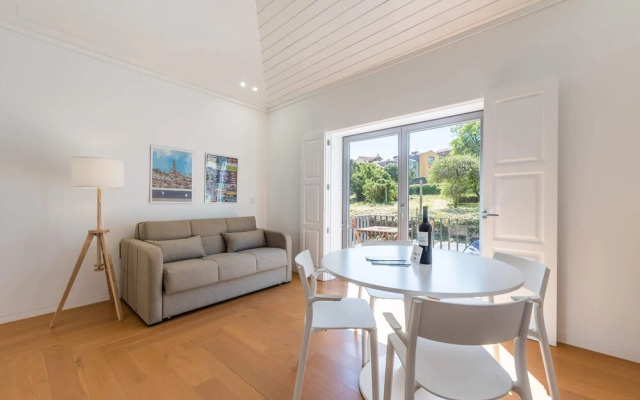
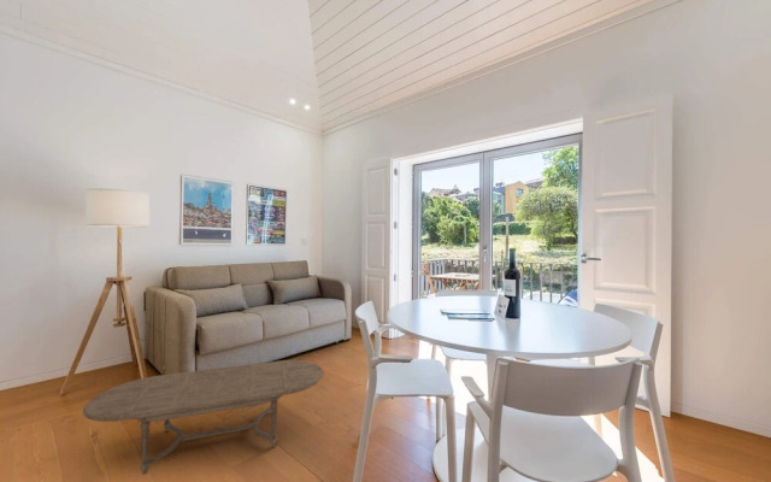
+ coffee table [82,359,325,476]
